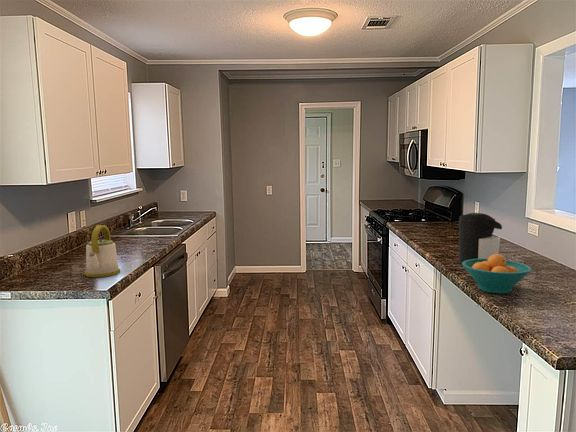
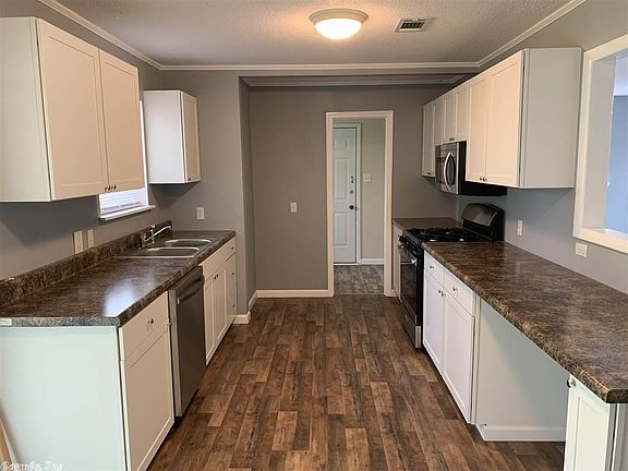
- coffee maker [458,212,503,264]
- fruit bowl [461,253,532,294]
- kettle [84,224,121,278]
